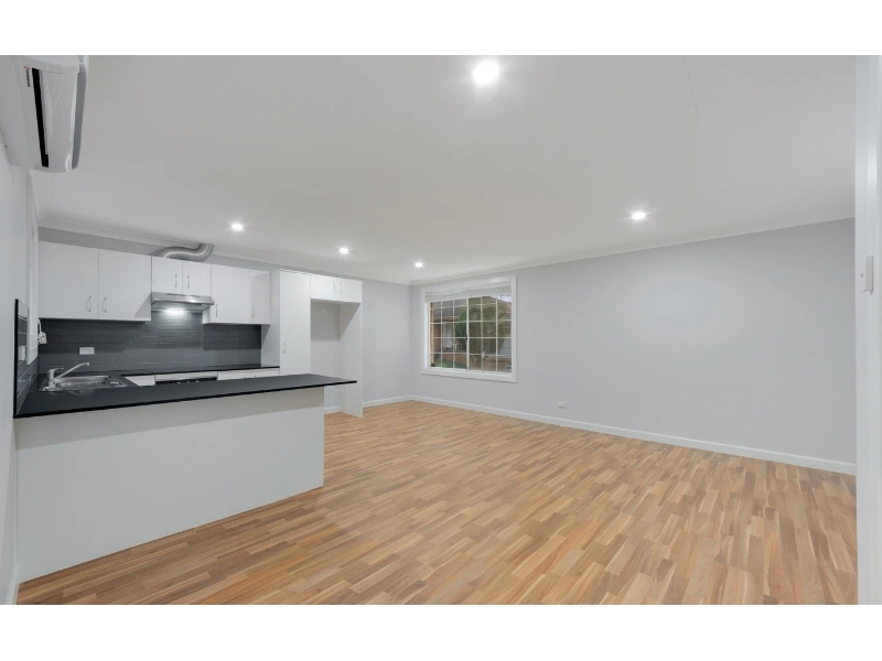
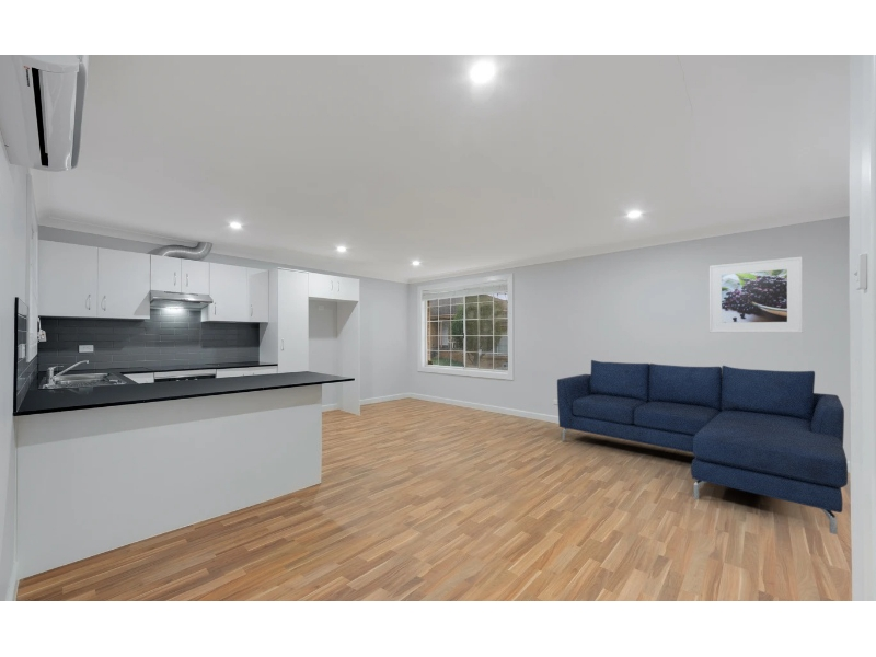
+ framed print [708,256,804,334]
+ sofa [556,359,849,535]
